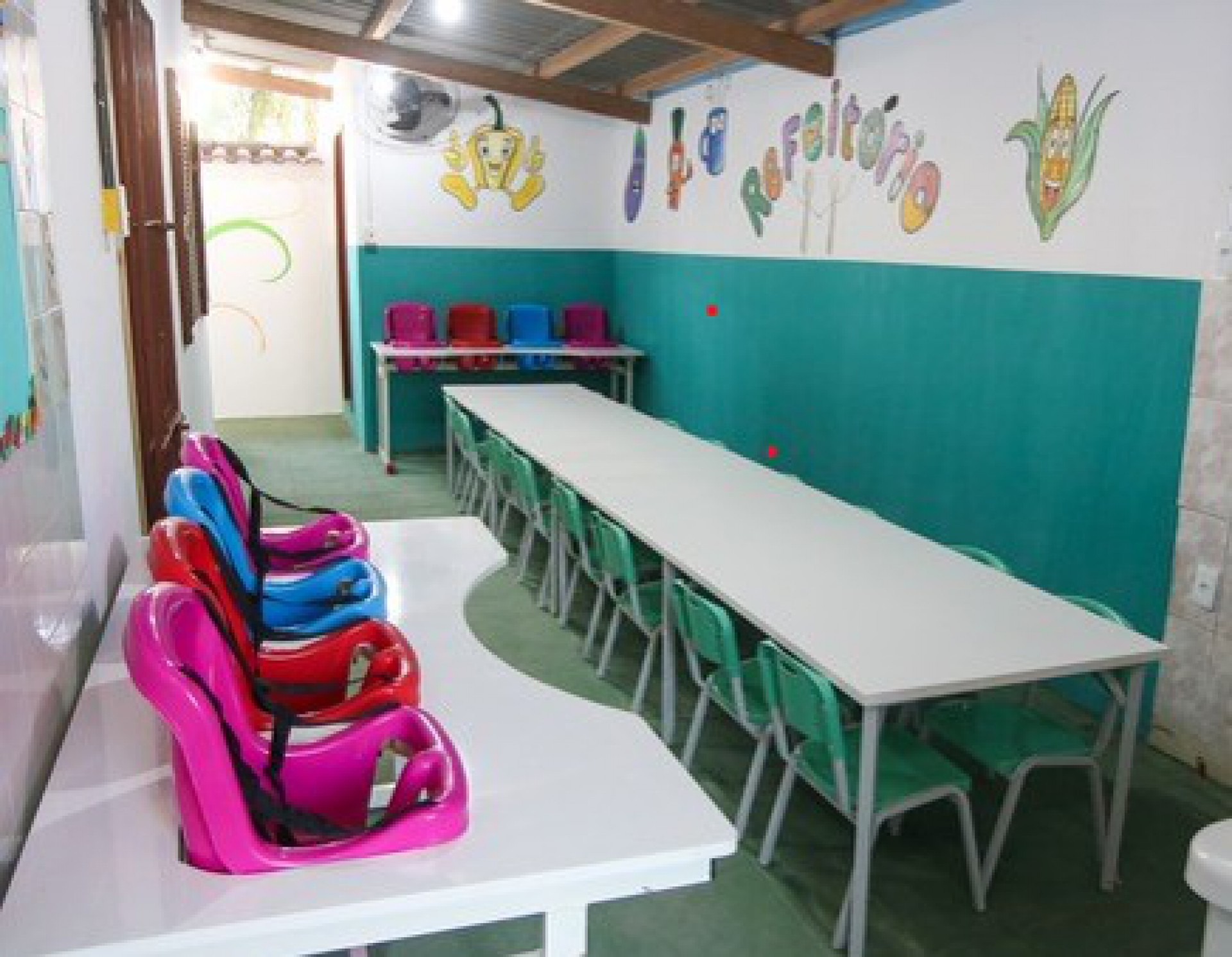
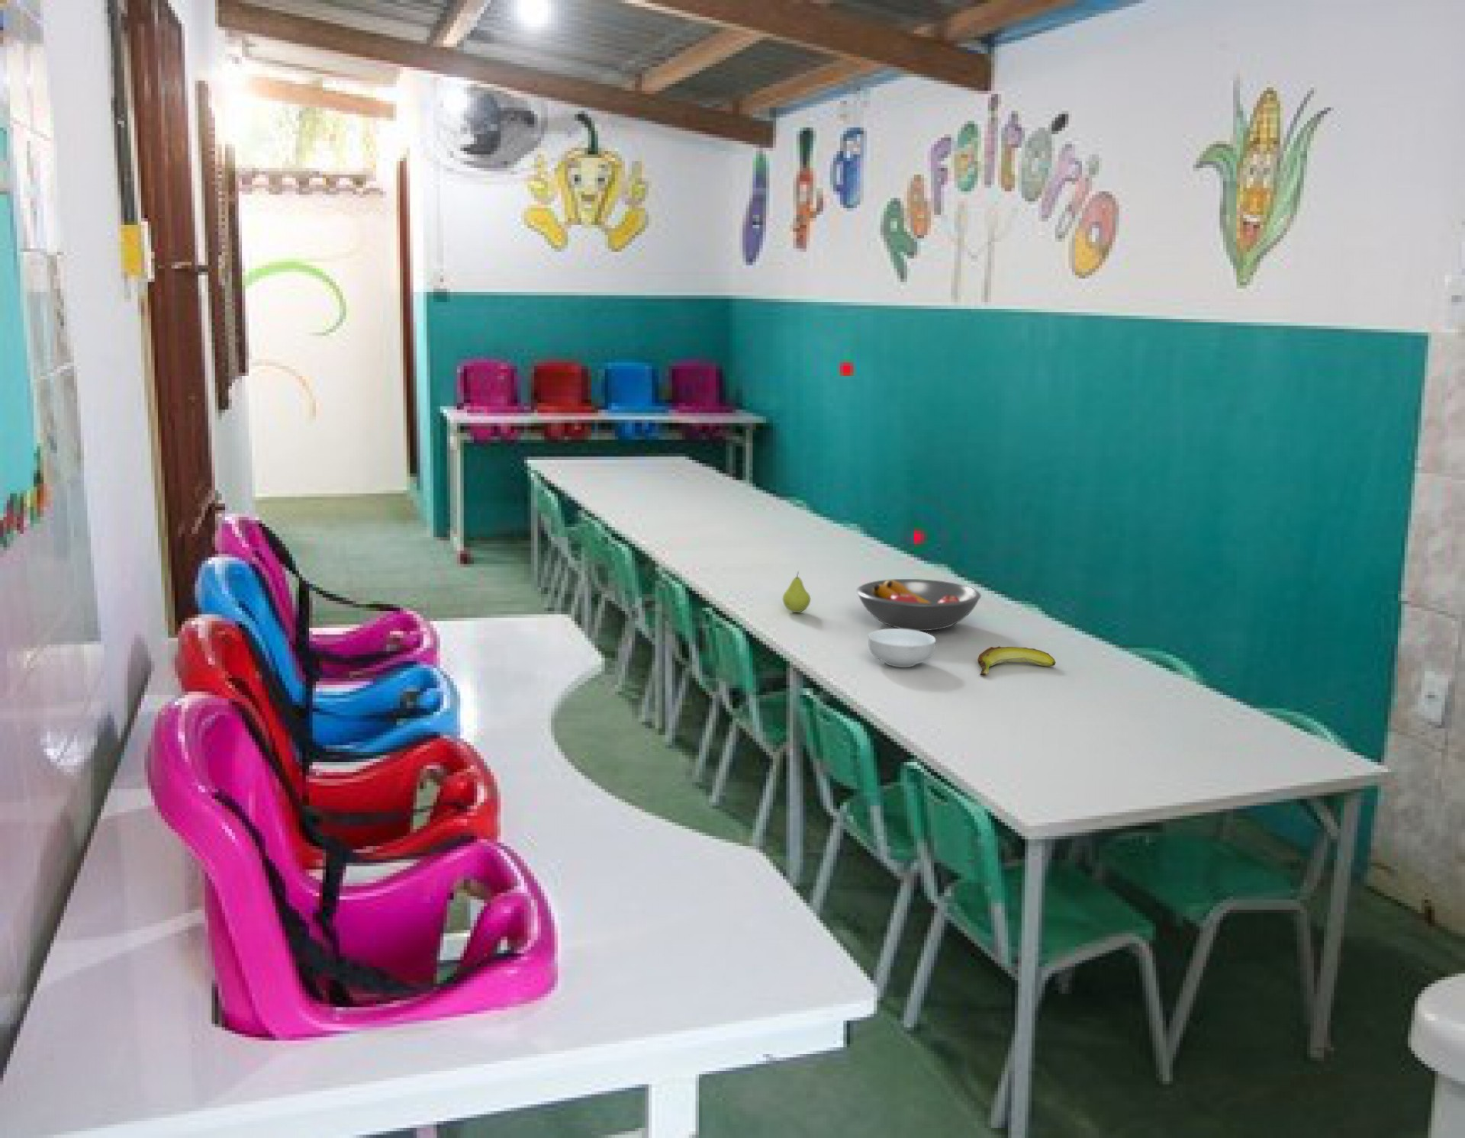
+ fruit [782,571,811,614]
+ banana [977,646,1056,677]
+ fruit bowl [855,578,982,631]
+ cereal bowl [868,628,936,668]
